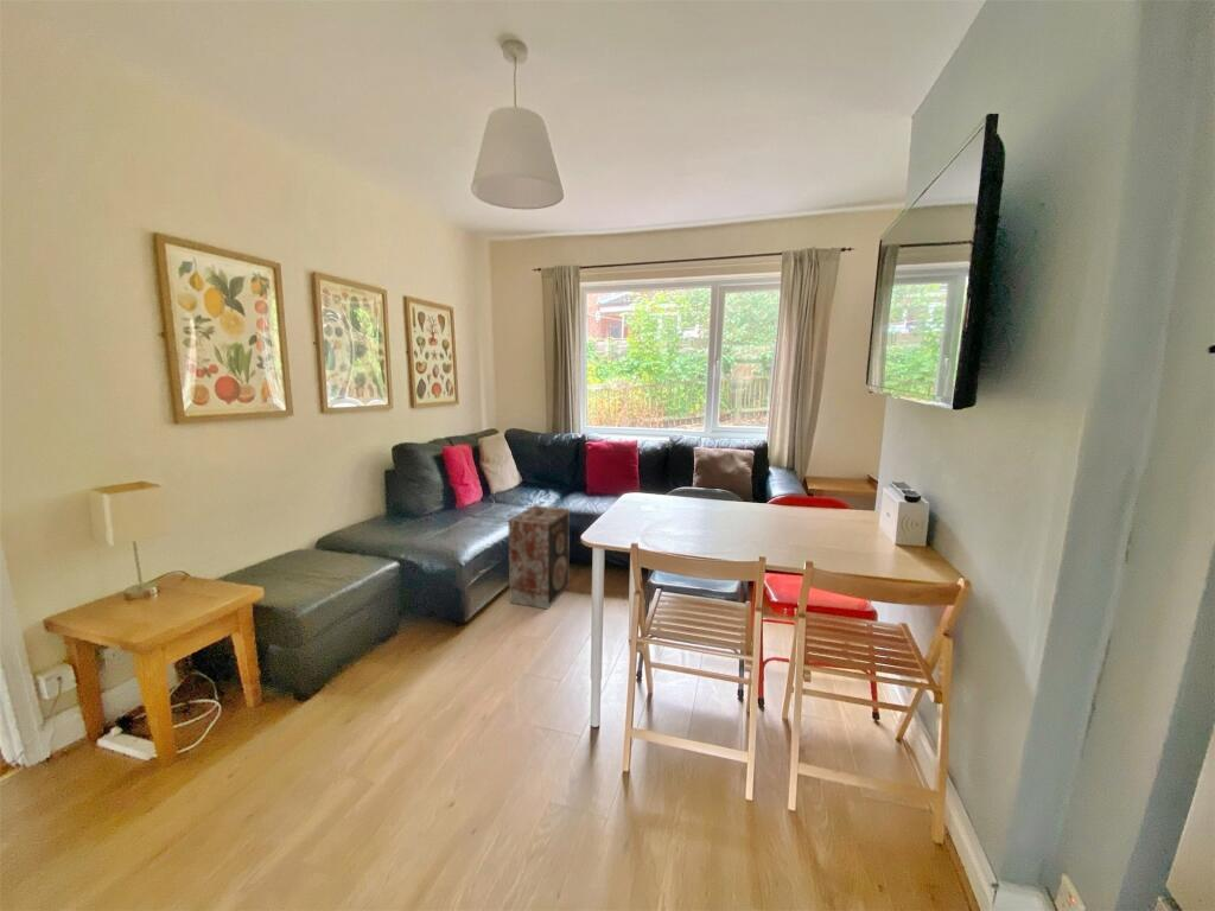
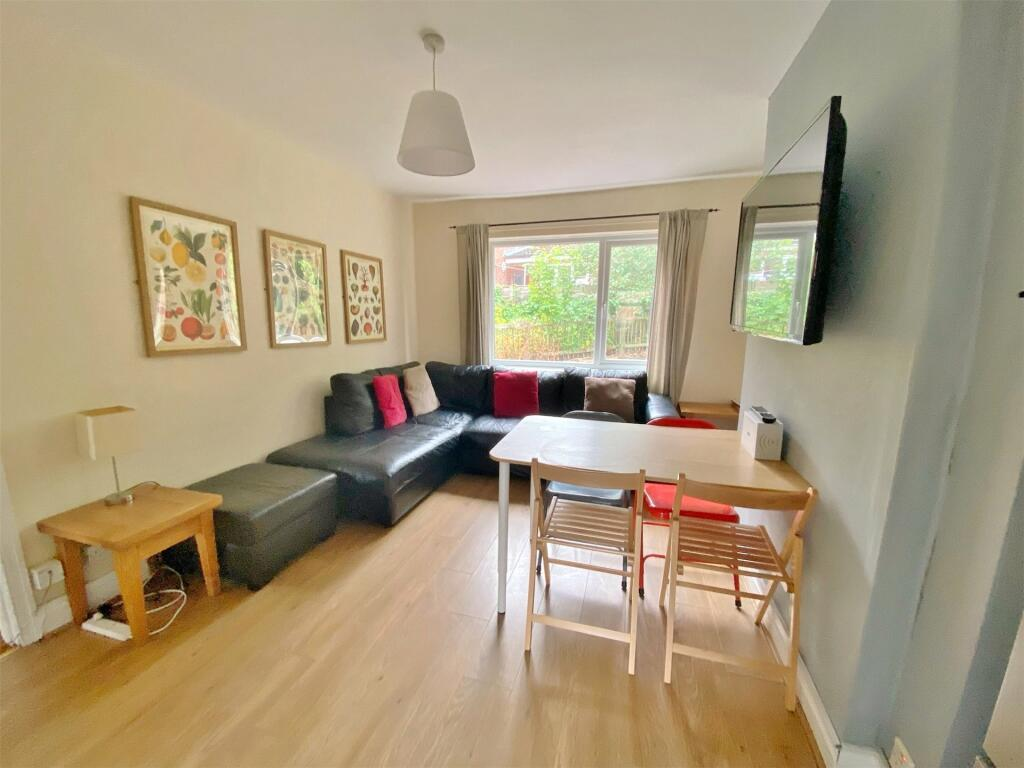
- speaker [507,504,571,611]
